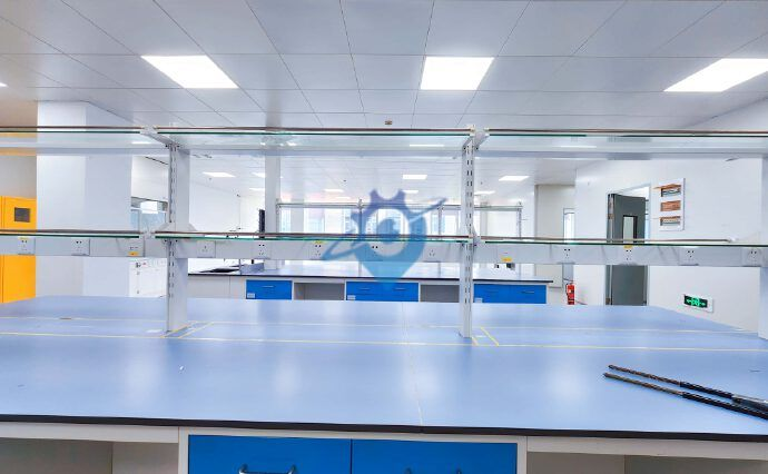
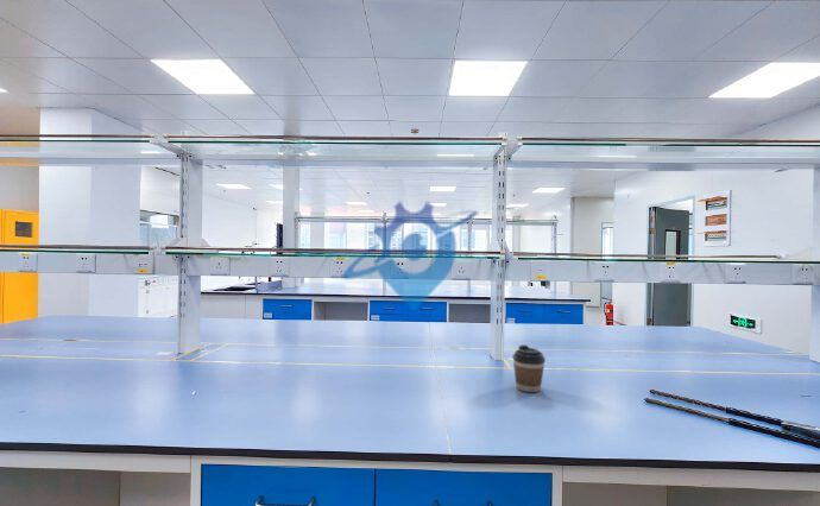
+ coffee cup [511,344,547,393]
